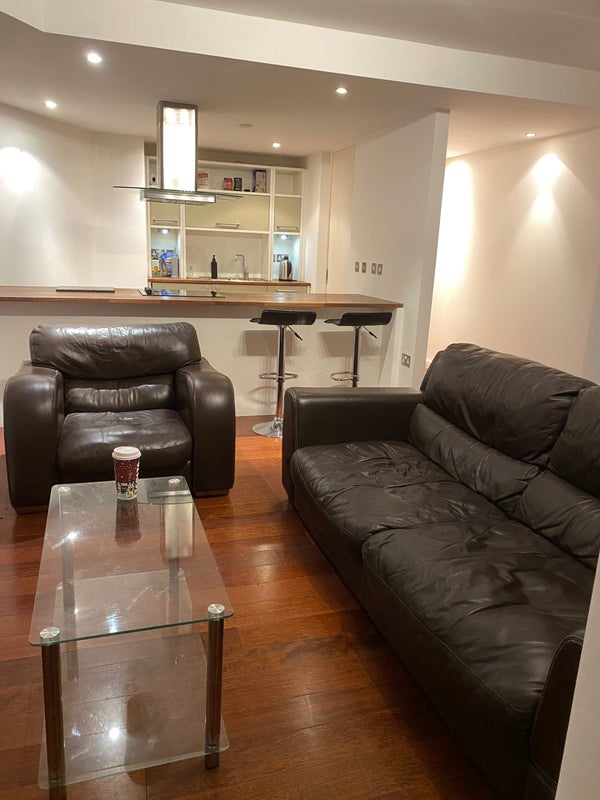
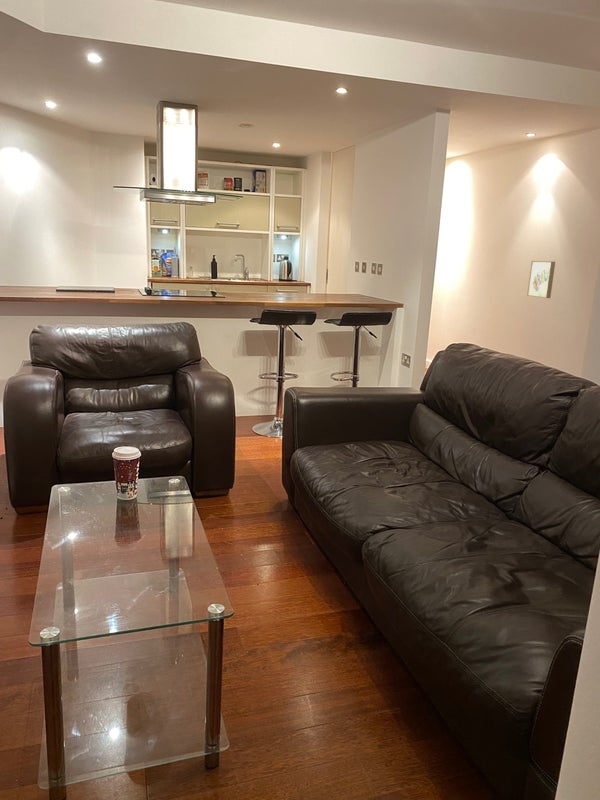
+ wall art [526,260,556,299]
